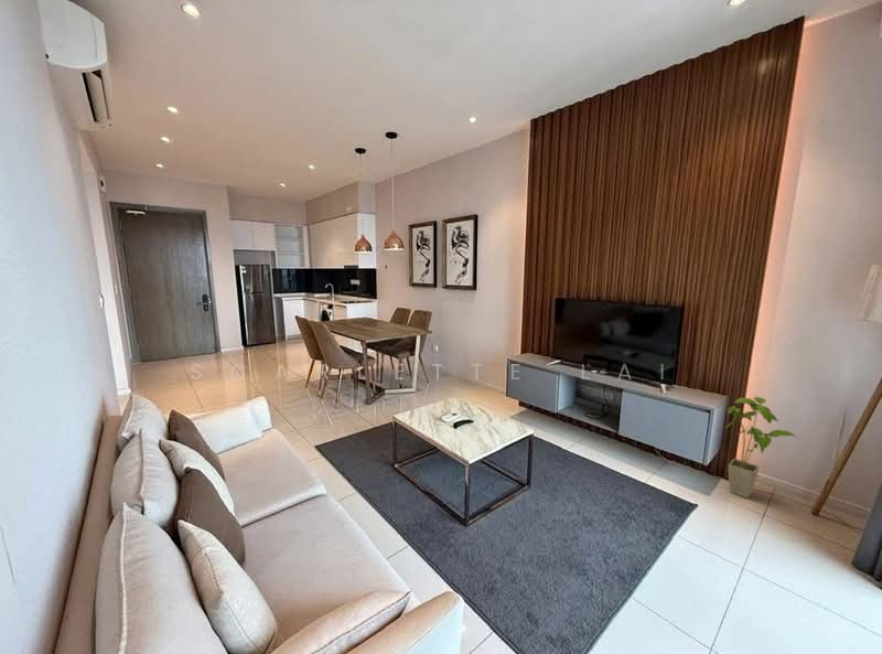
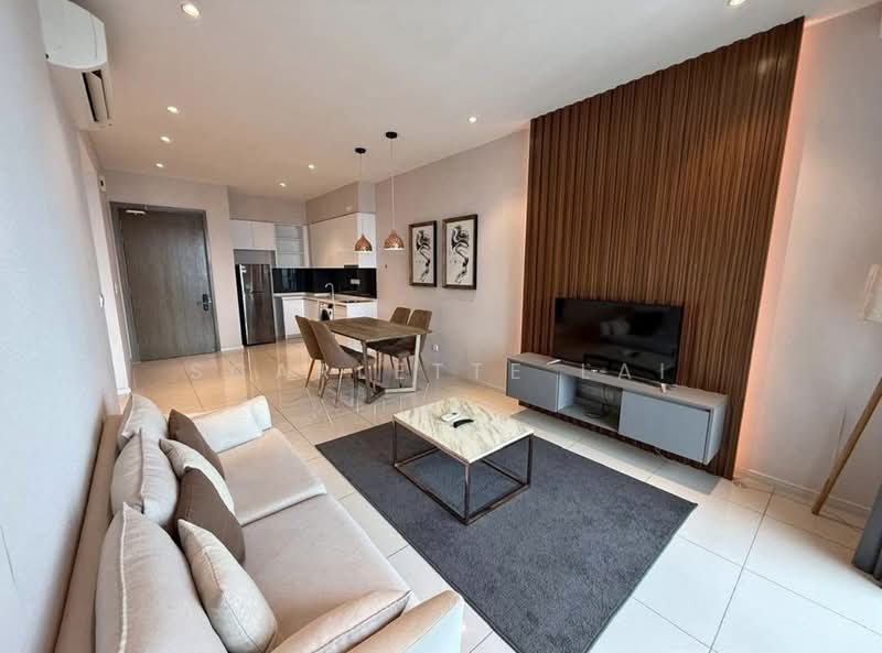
- house plant [724,396,800,500]
